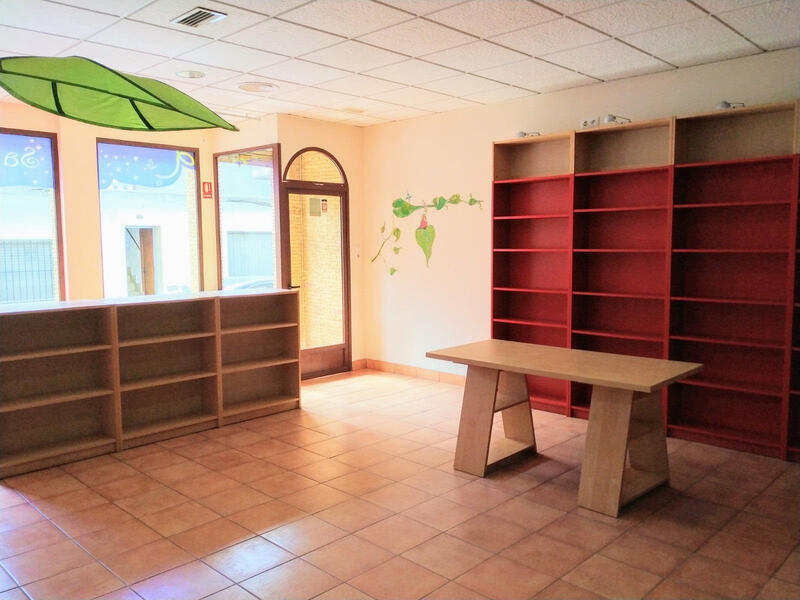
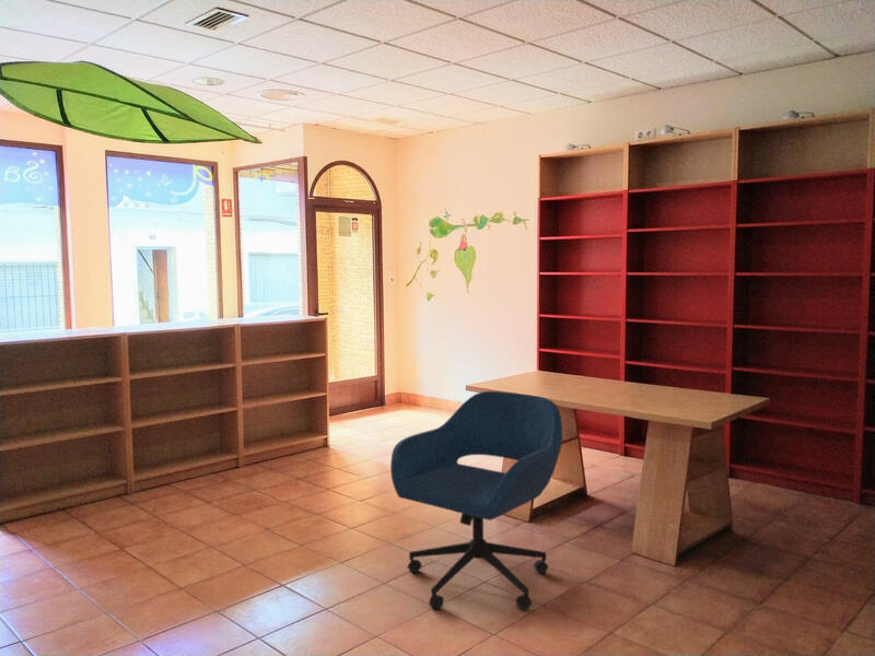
+ office chair [389,390,563,611]
